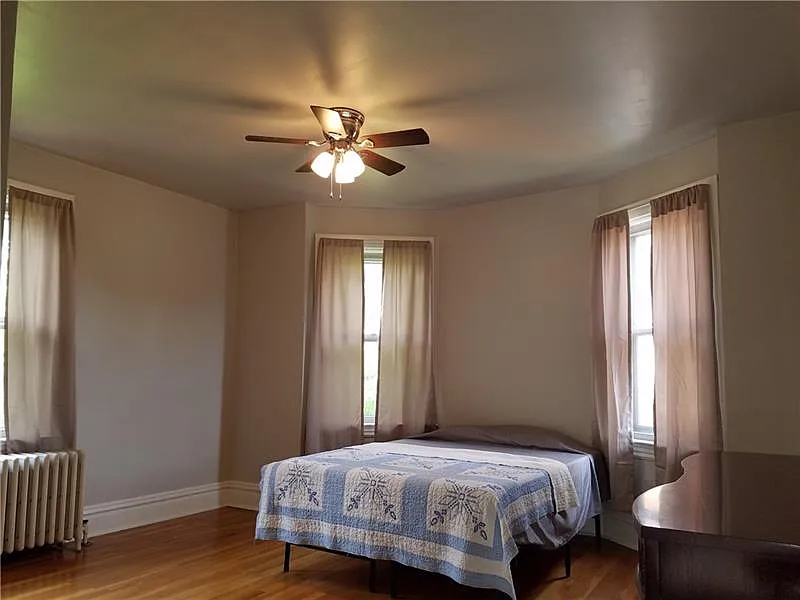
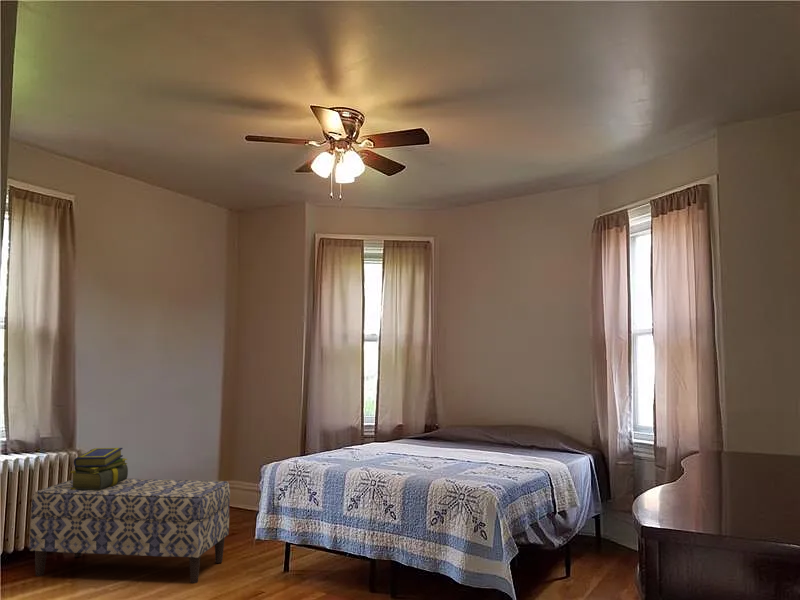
+ stack of books [70,447,129,491]
+ bench [28,477,231,584]
